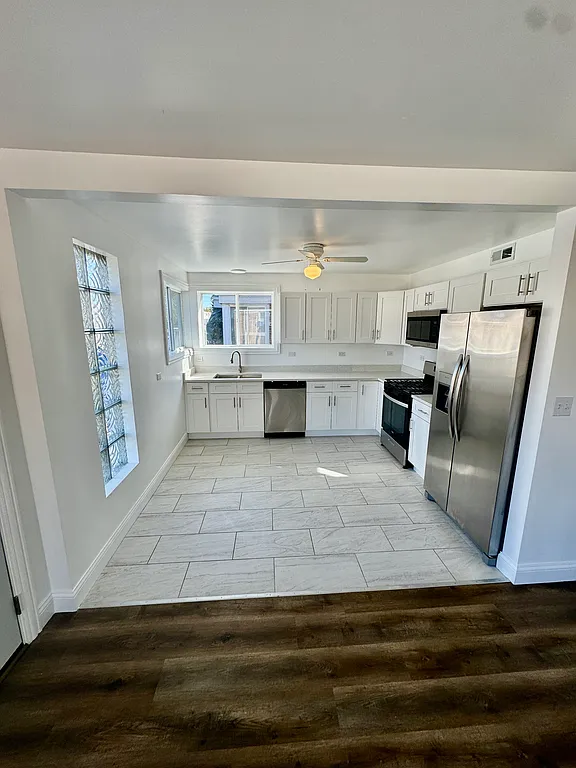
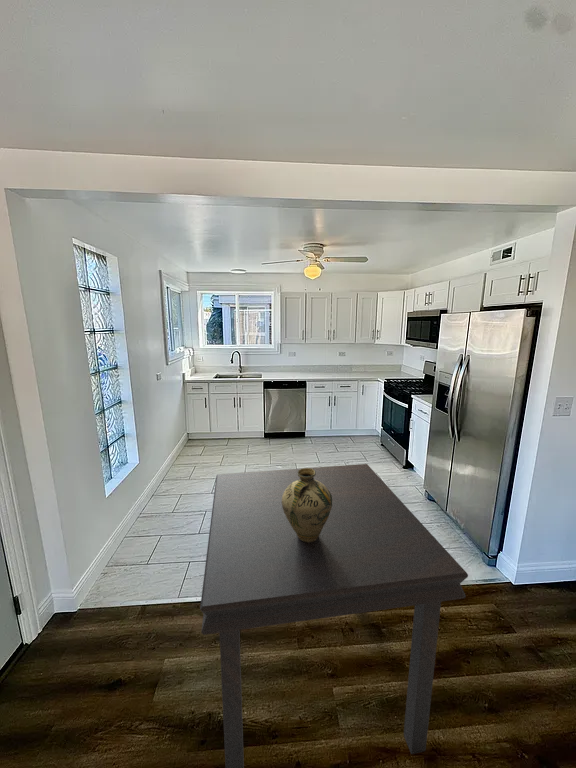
+ dining table [199,463,469,768]
+ jug [282,467,332,542]
